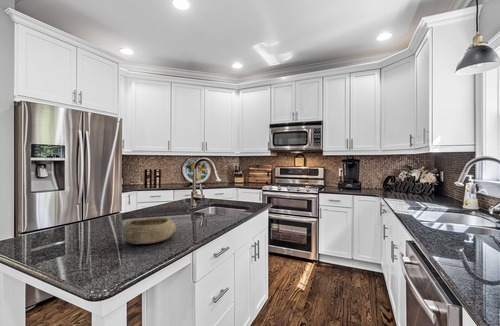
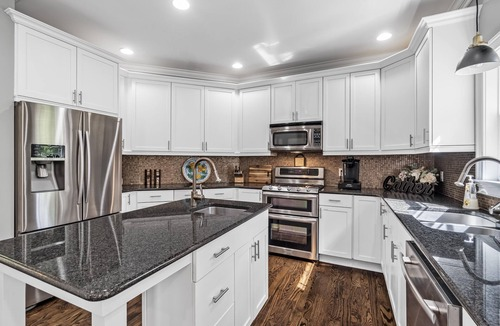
- bowl [121,217,177,245]
